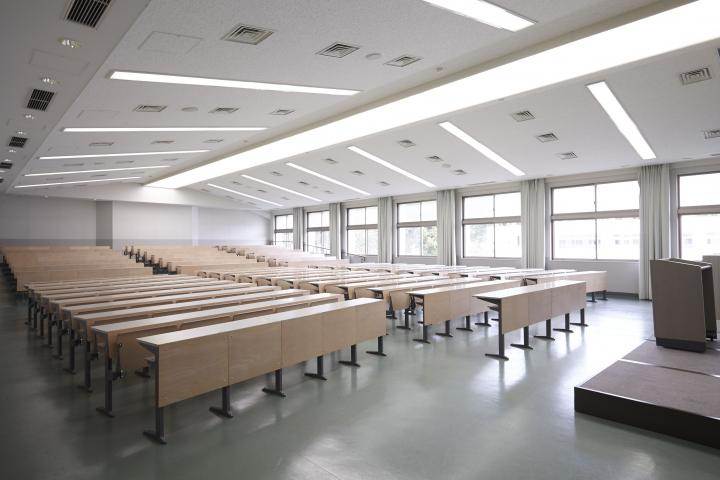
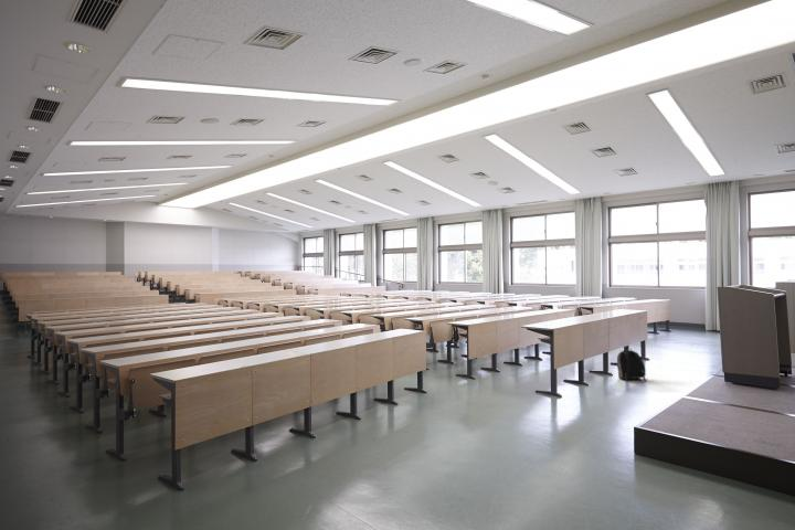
+ backpack [616,347,647,382]
